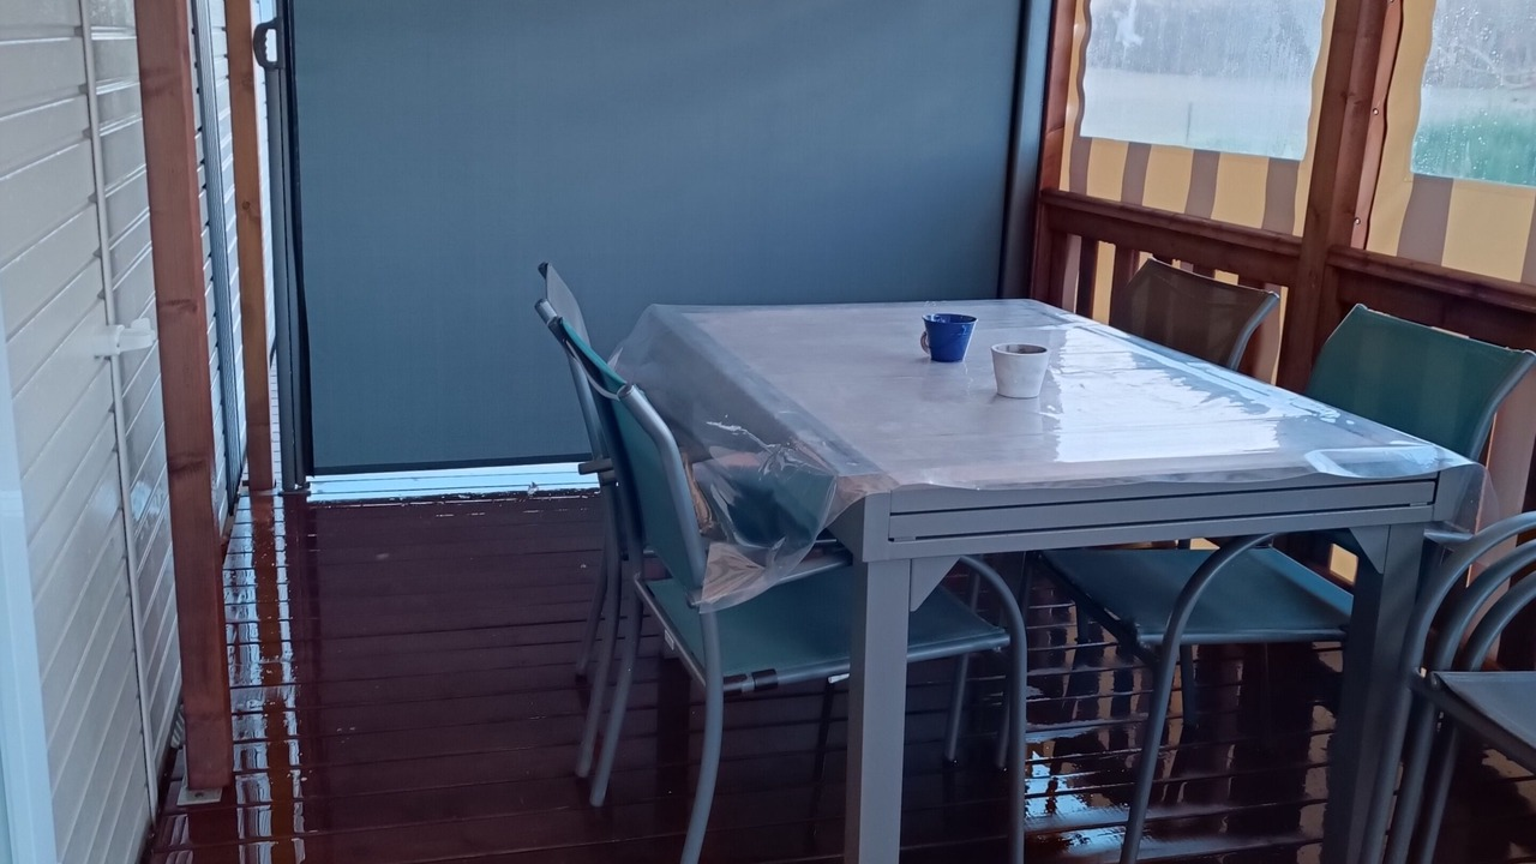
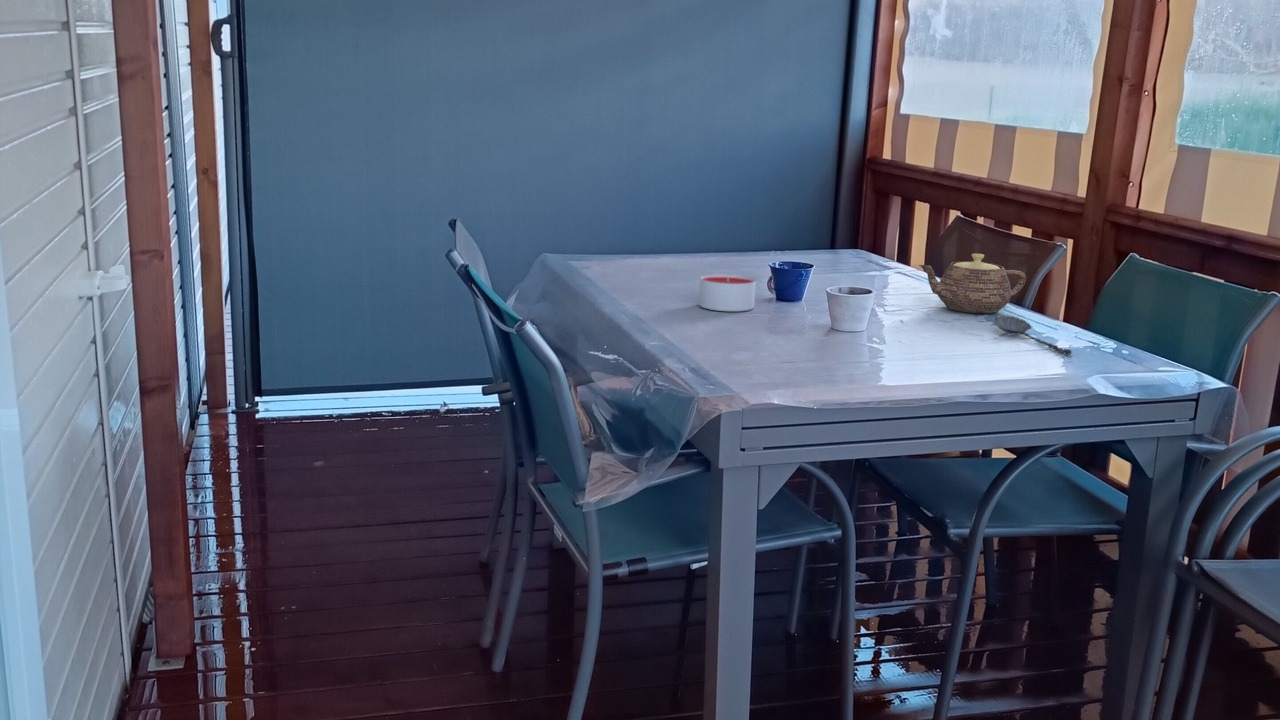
+ teapot [918,253,1027,314]
+ spoon [992,314,1073,355]
+ candle [698,273,757,312]
